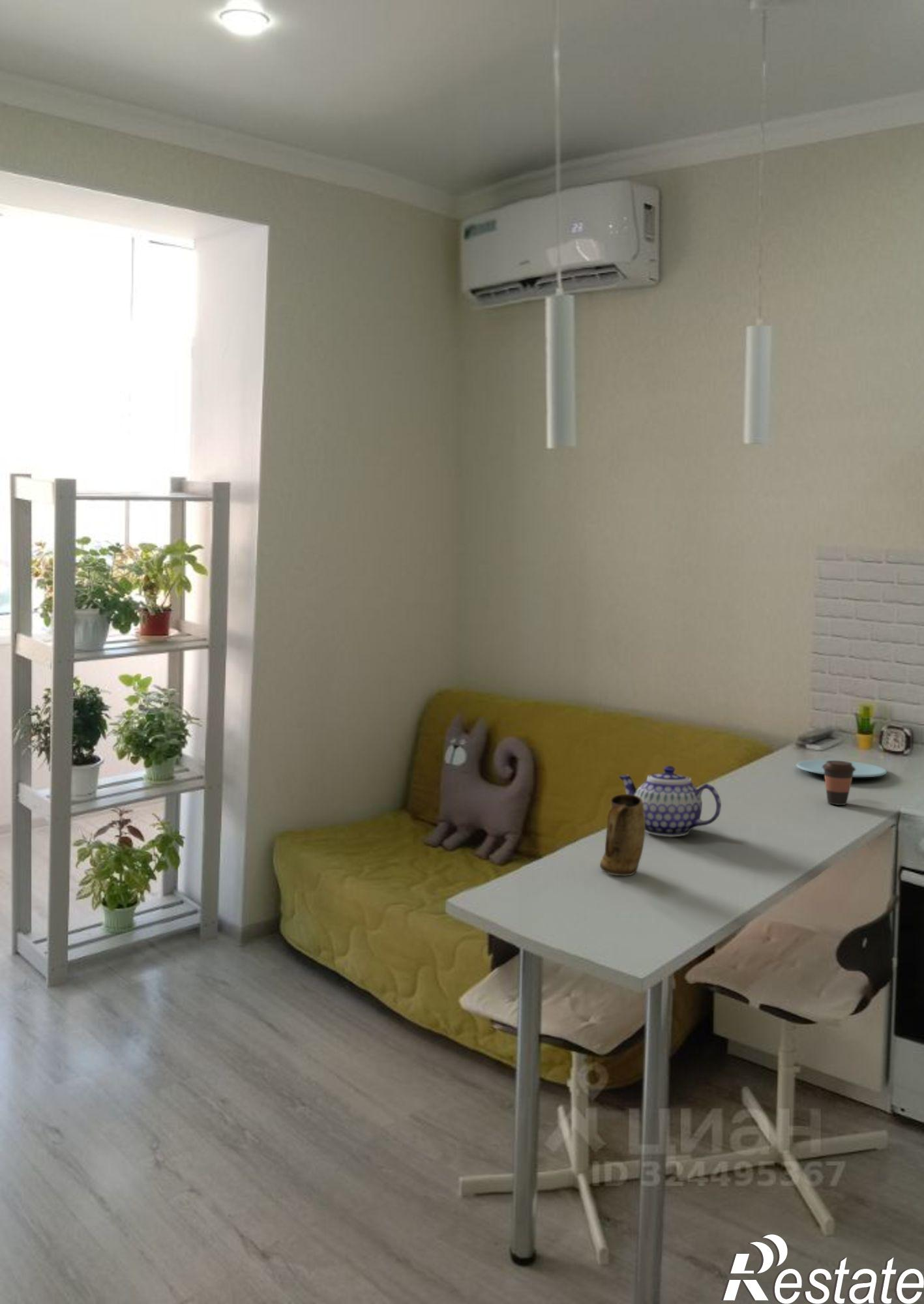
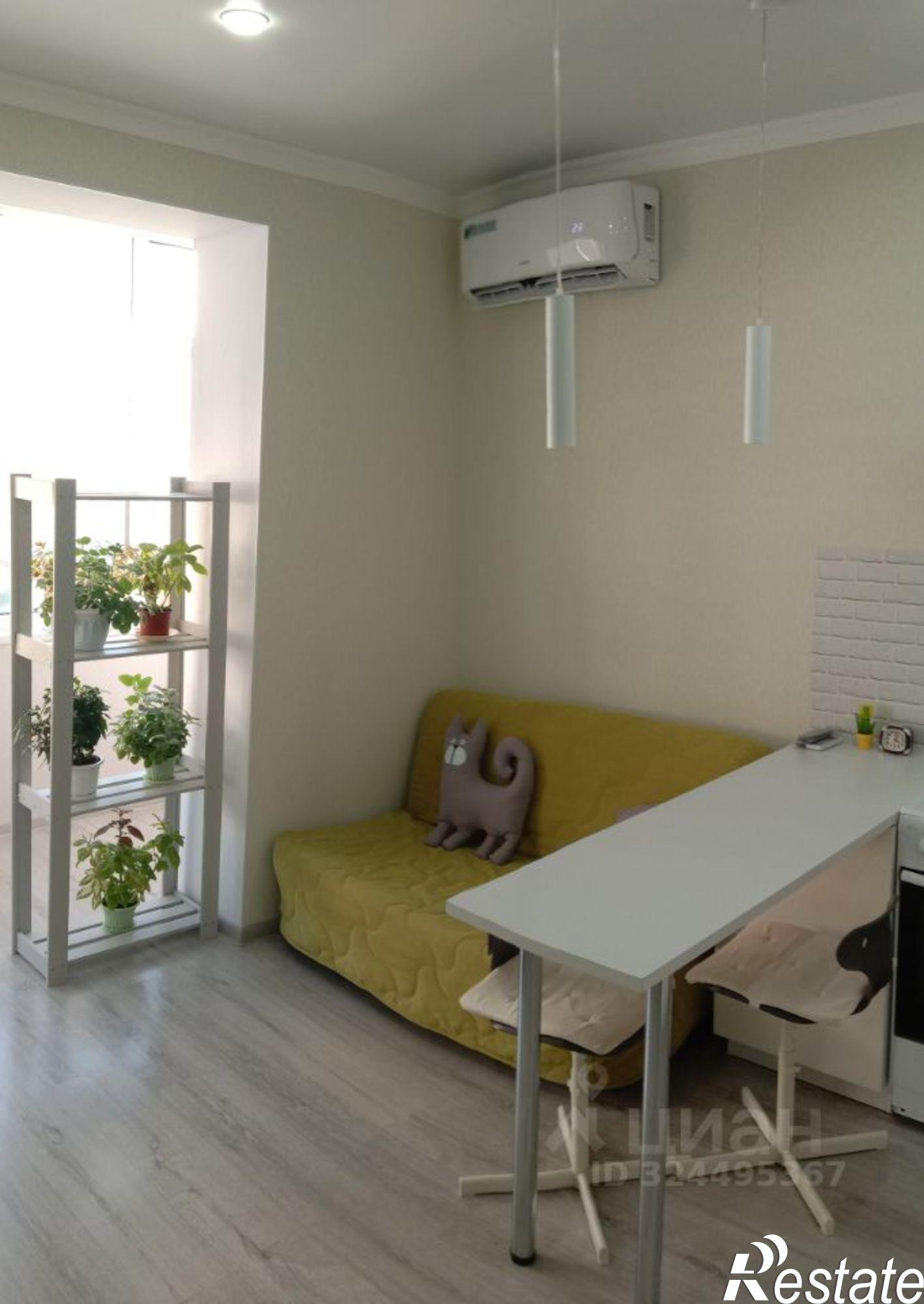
- teapot [618,765,722,837]
- mug [599,793,646,876]
- coffee cup [822,760,856,806]
- paper plate [796,759,887,778]
